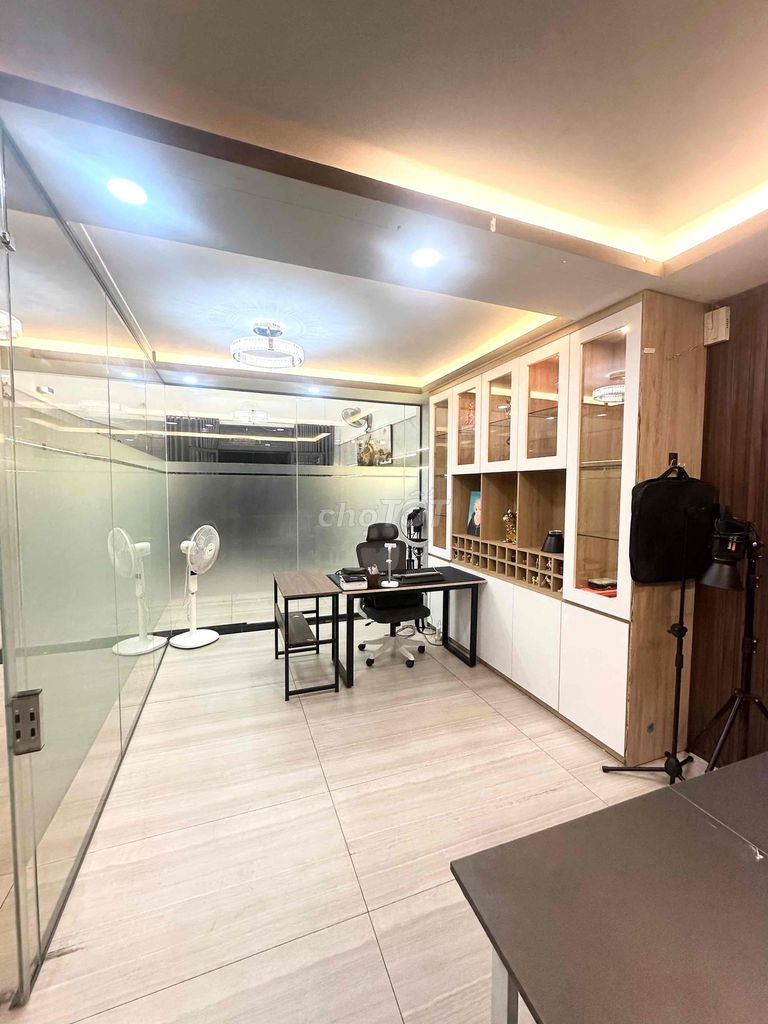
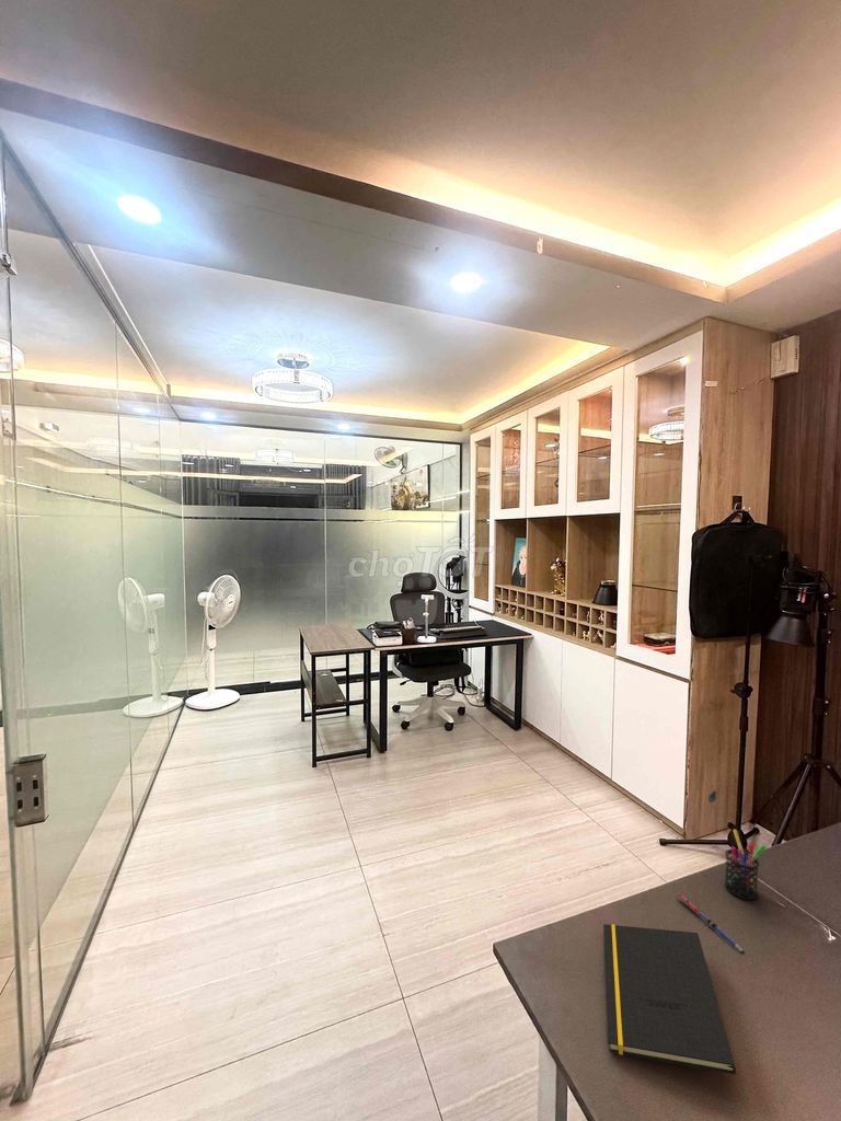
+ pen [676,892,745,954]
+ notepad [602,923,737,1075]
+ pen holder [724,829,768,901]
